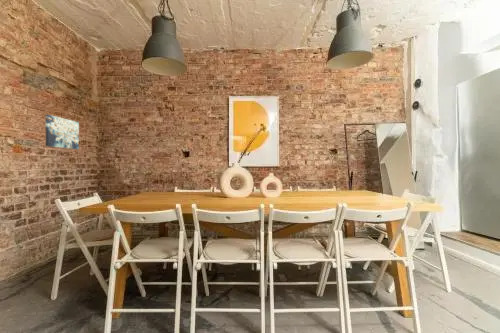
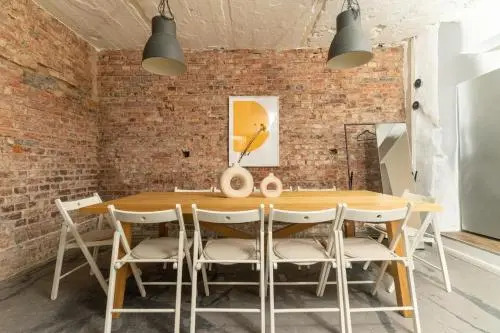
- wall art [45,114,80,150]
